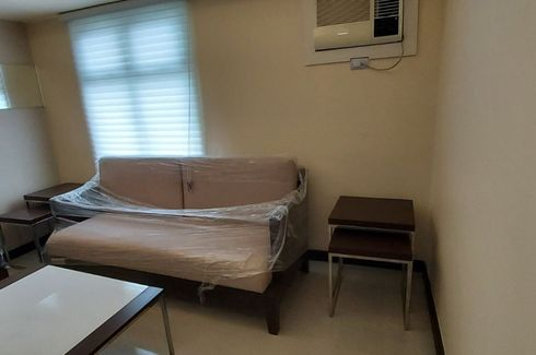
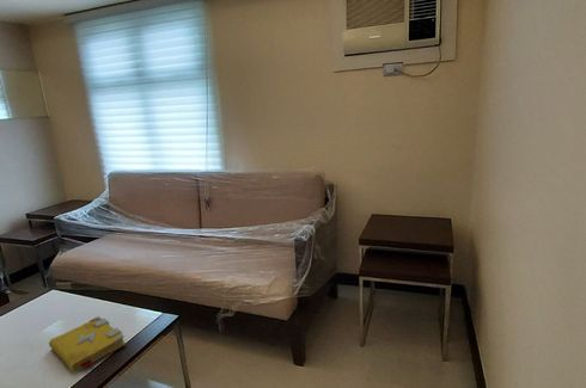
+ spell book [48,315,127,374]
